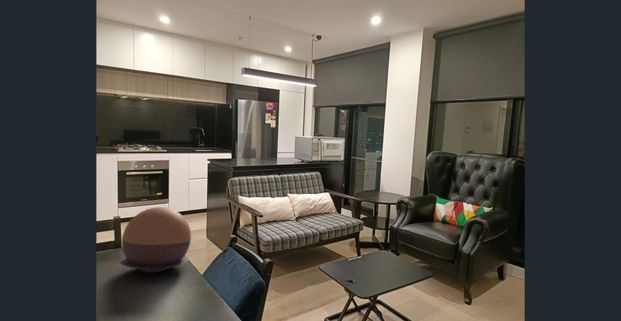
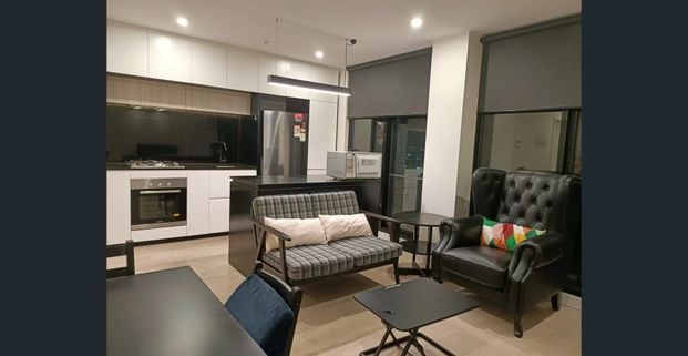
- decorative bowl [119,206,192,273]
